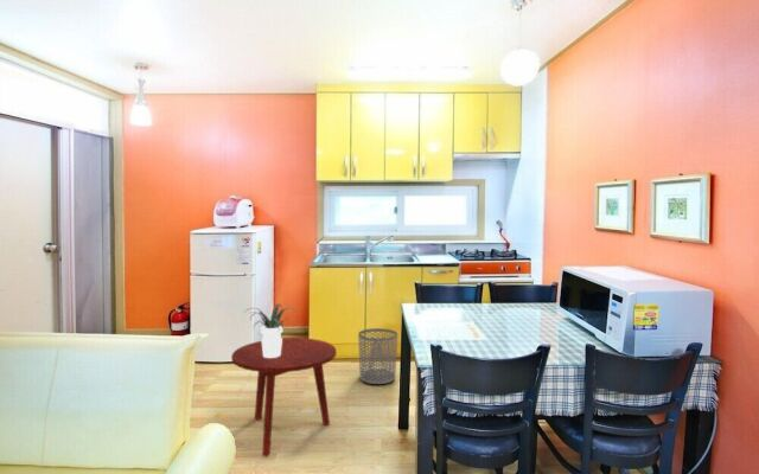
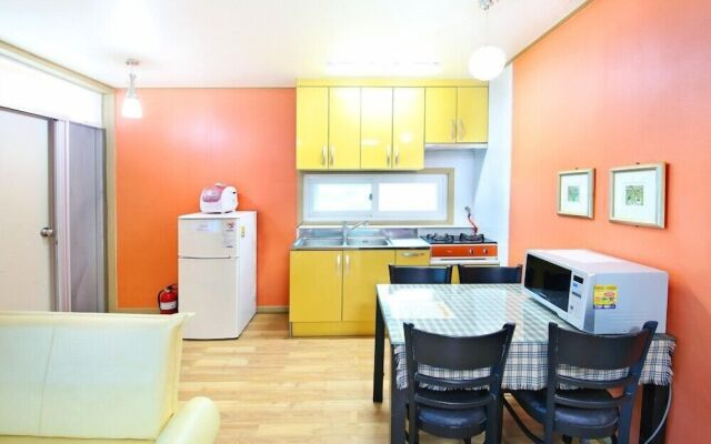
- potted plant [244,302,298,358]
- waste bin [357,327,398,385]
- side table [230,337,338,457]
